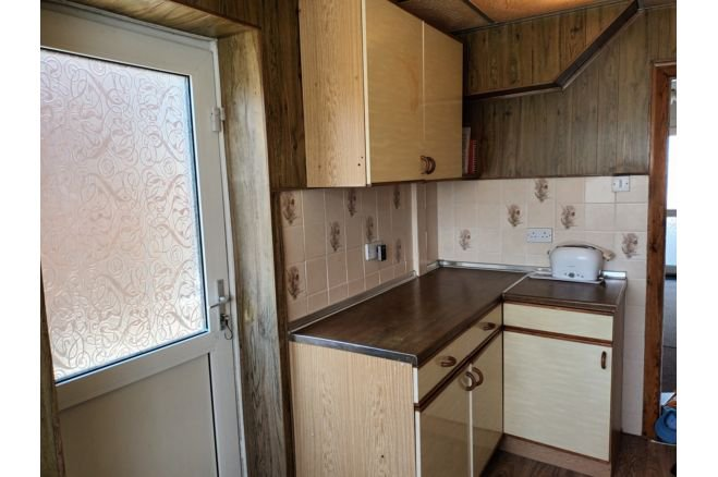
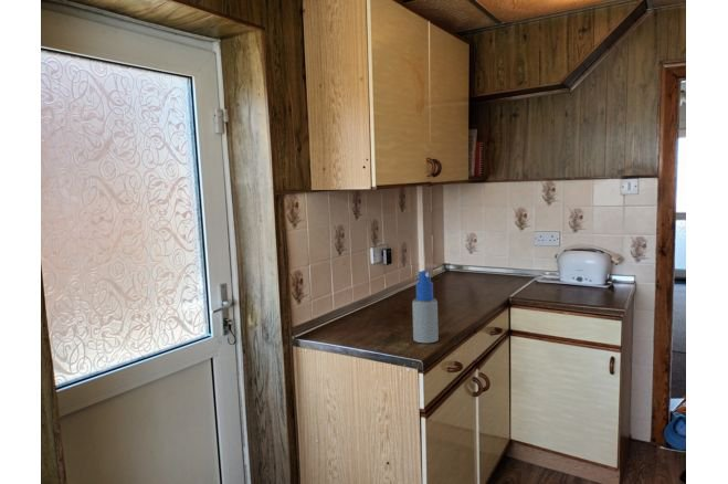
+ spray bottle [411,270,440,344]
